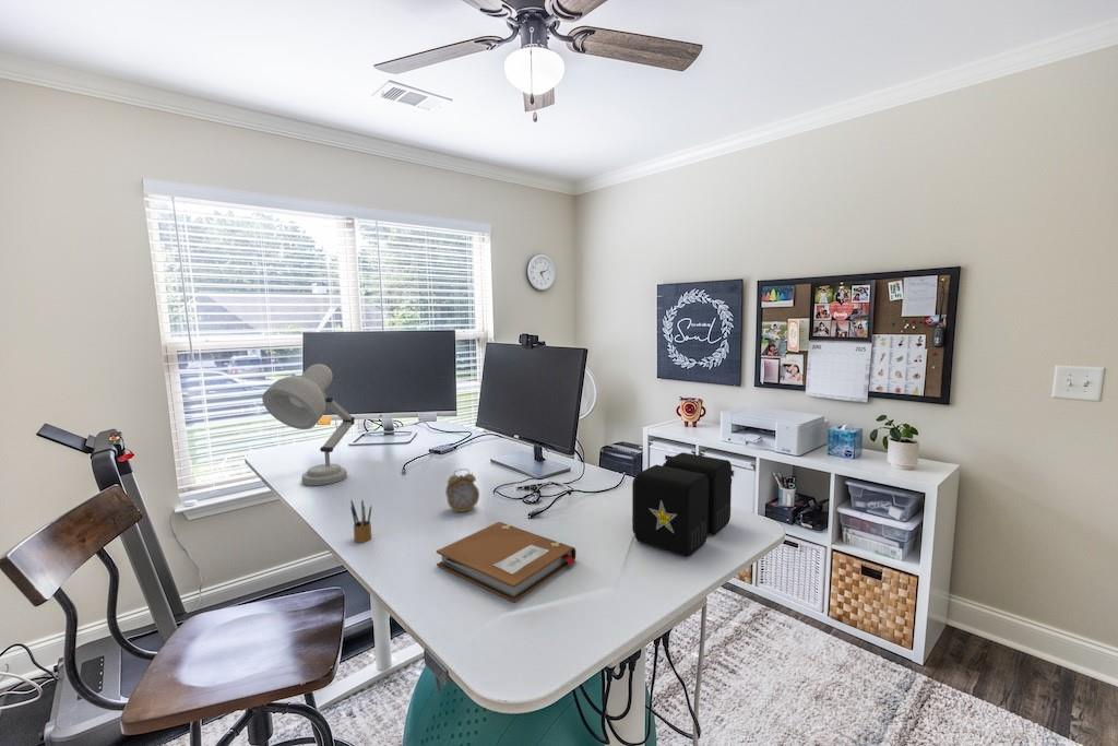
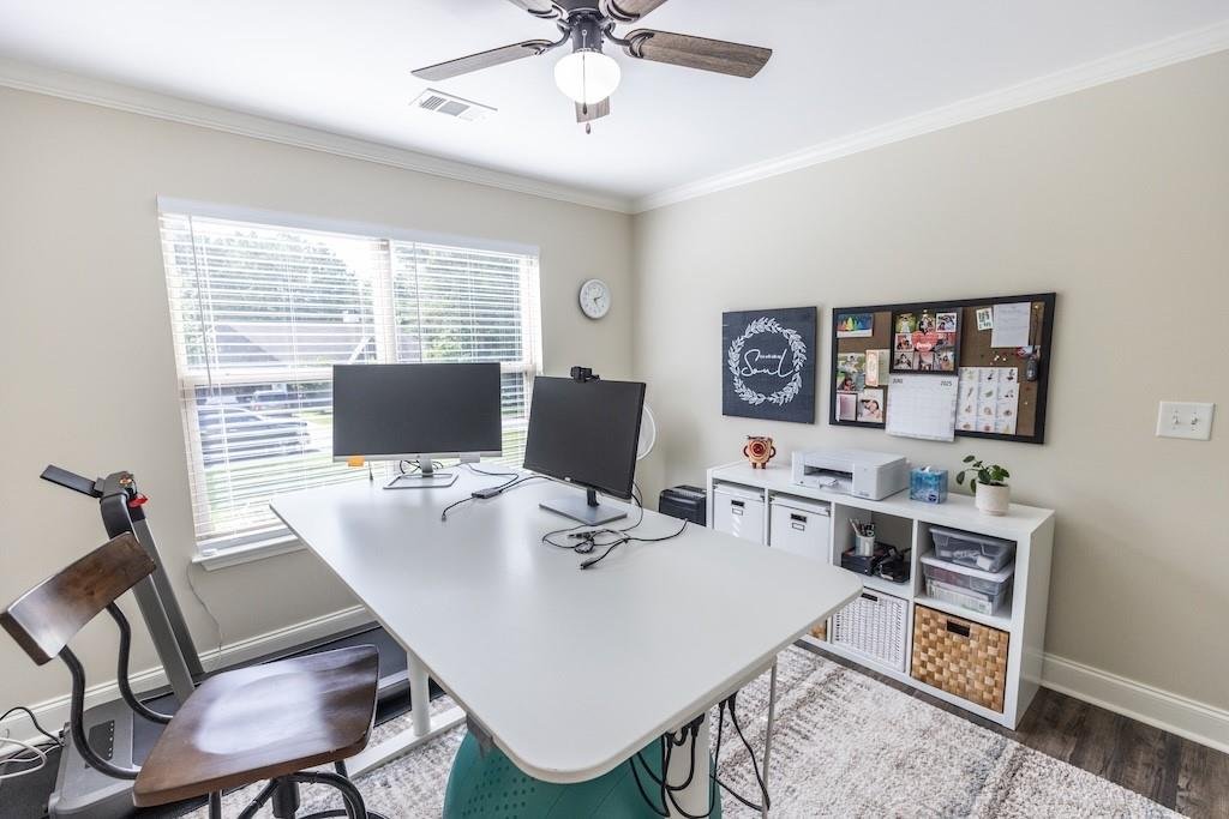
- speaker [631,451,733,558]
- desk lamp [261,363,356,486]
- alarm clock [444,467,480,513]
- notebook [436,521,576,603]
- pencil box [349,498,373,544]
